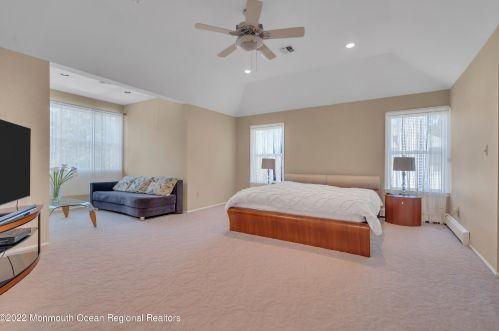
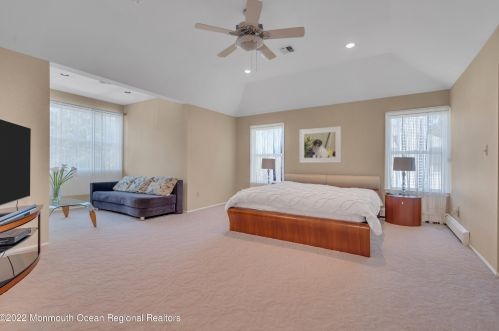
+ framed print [299,125,342,164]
